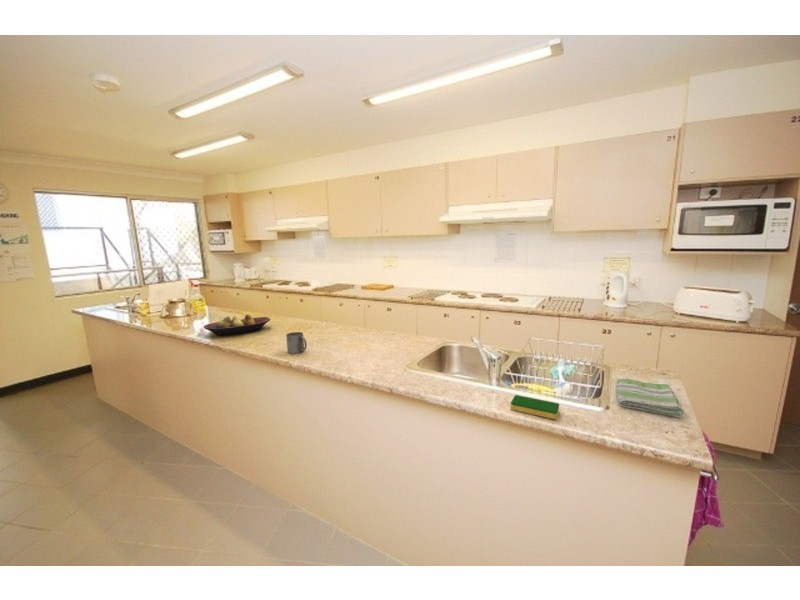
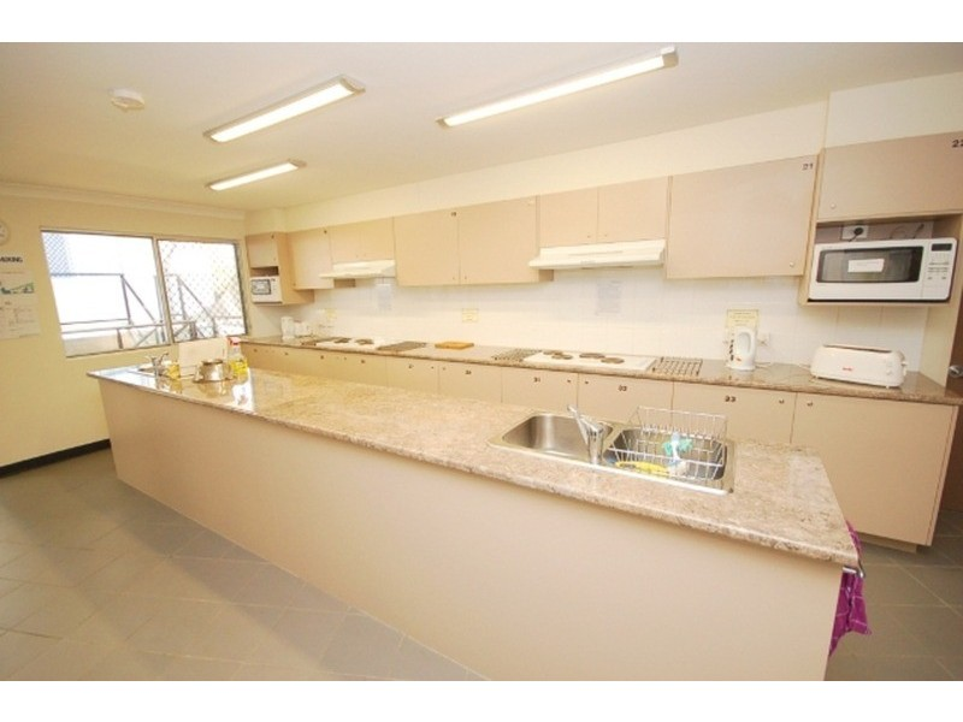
- dish sponge [510,394,560,420]
- fruit bowl [203,313,271,337]
- dish towel [616,378,685,418]
- mug [285,331,308,355]
